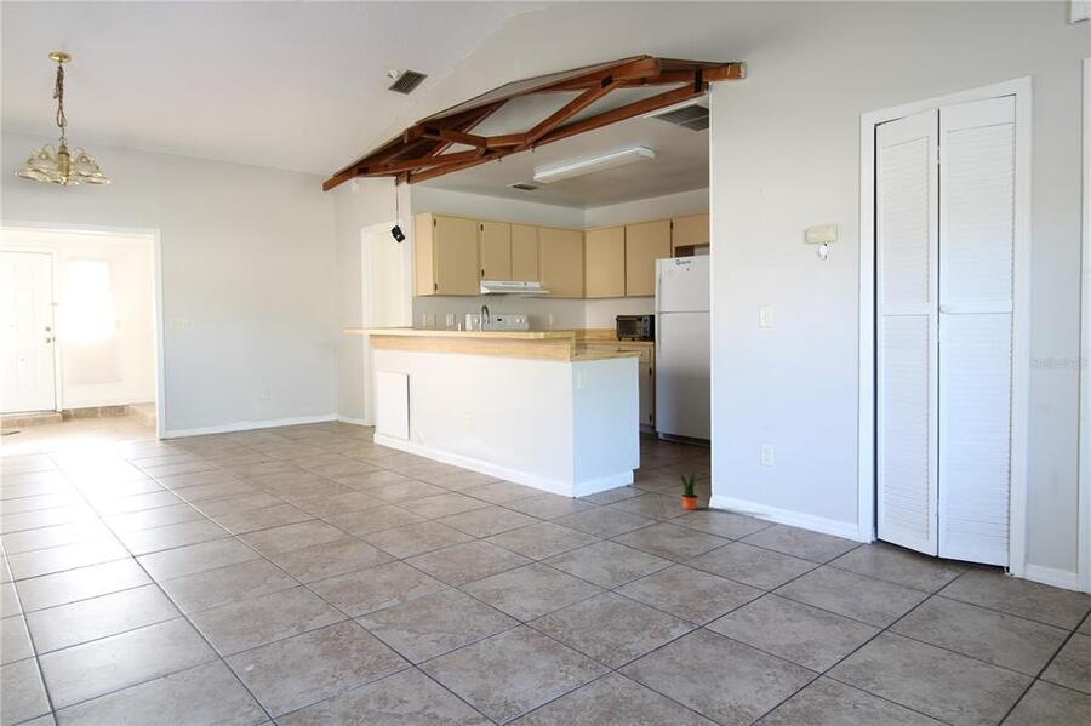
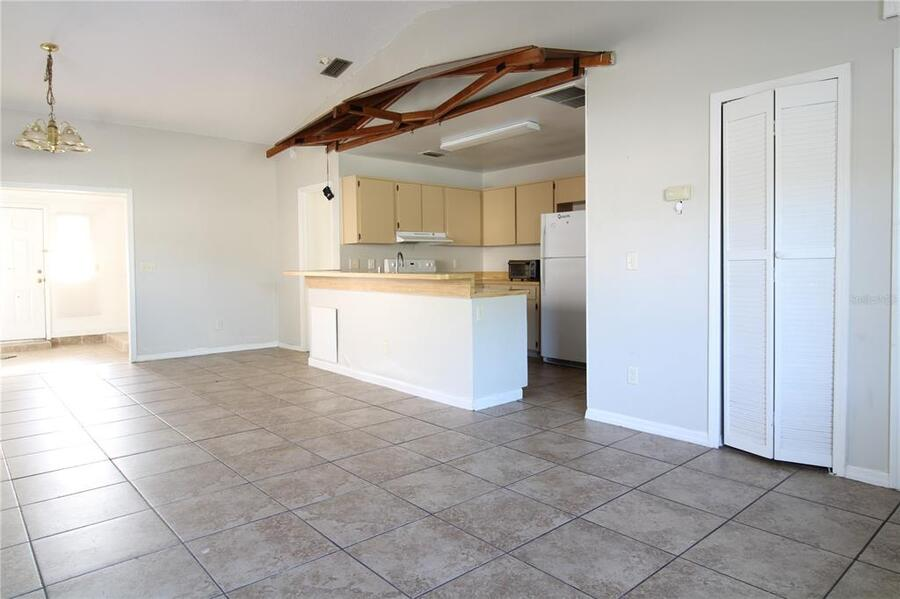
- potted plant [676,468,699,511]
